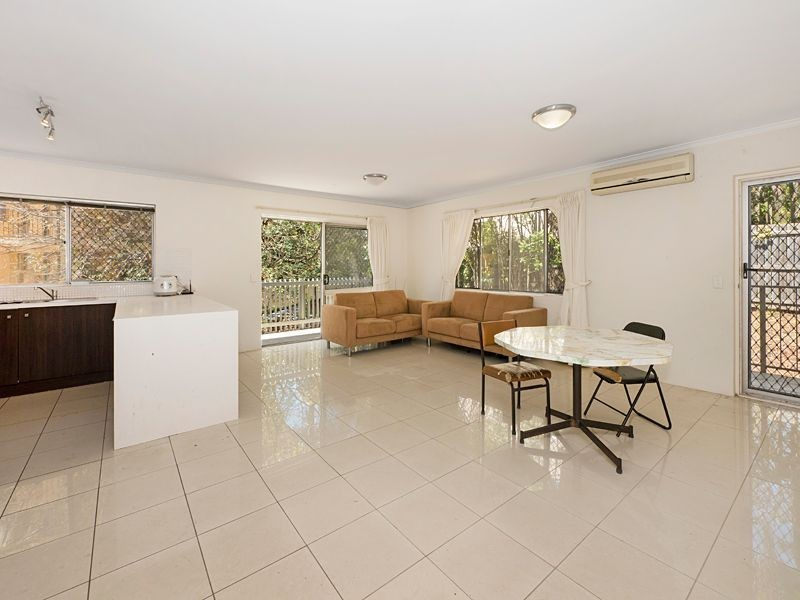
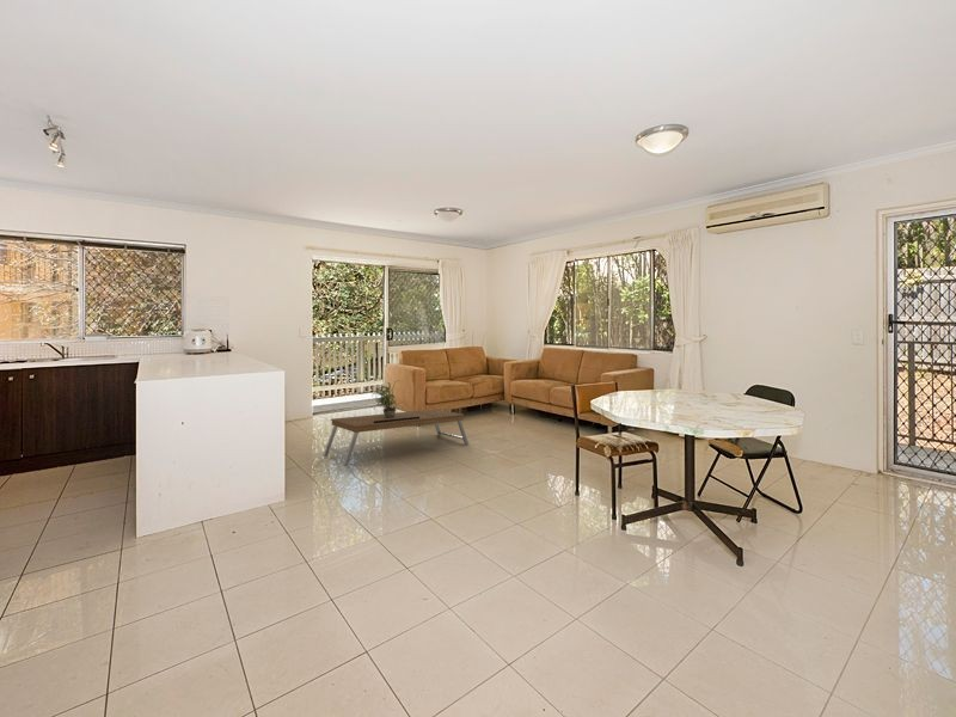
+ coffee table [323,409,470,467]
+ potted plant [370,379,400,417]
